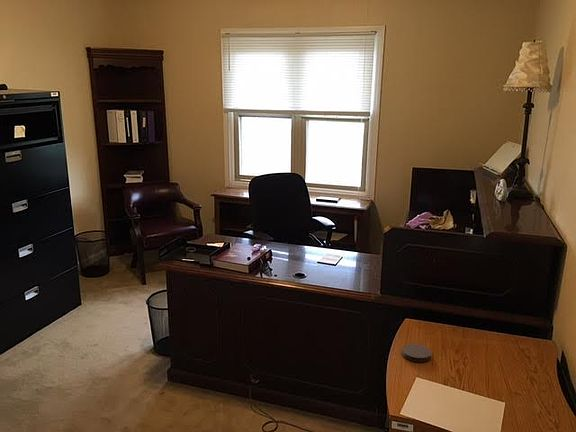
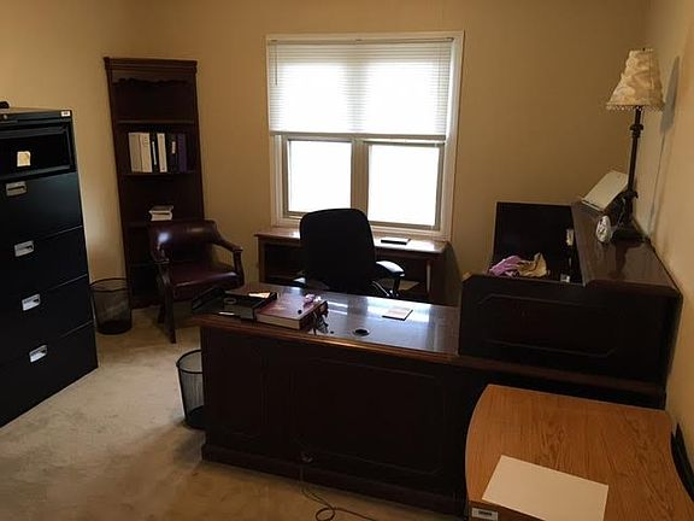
- coaster [401,343,432,363]
